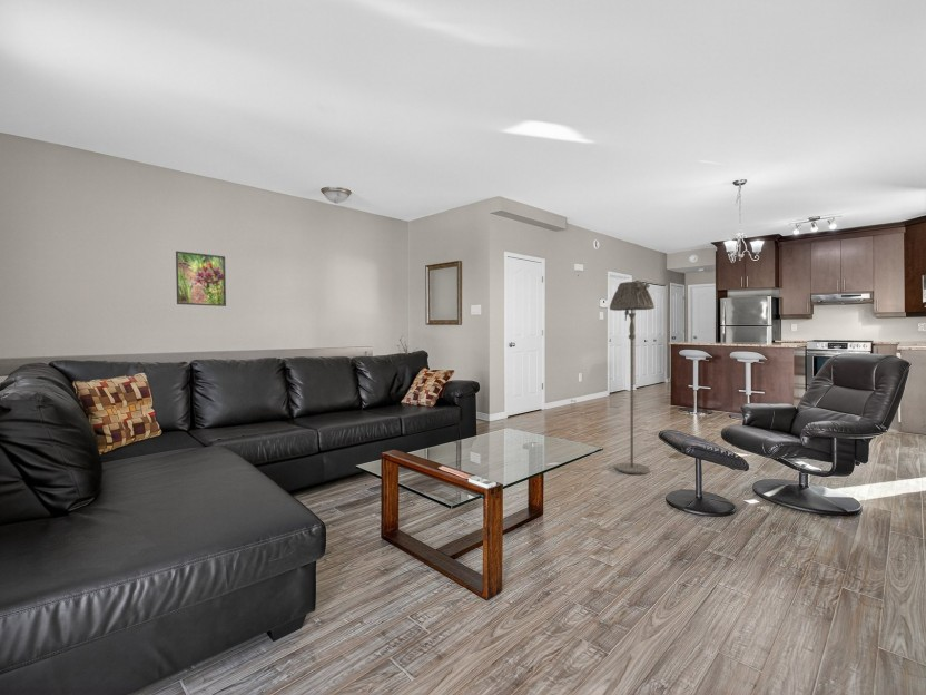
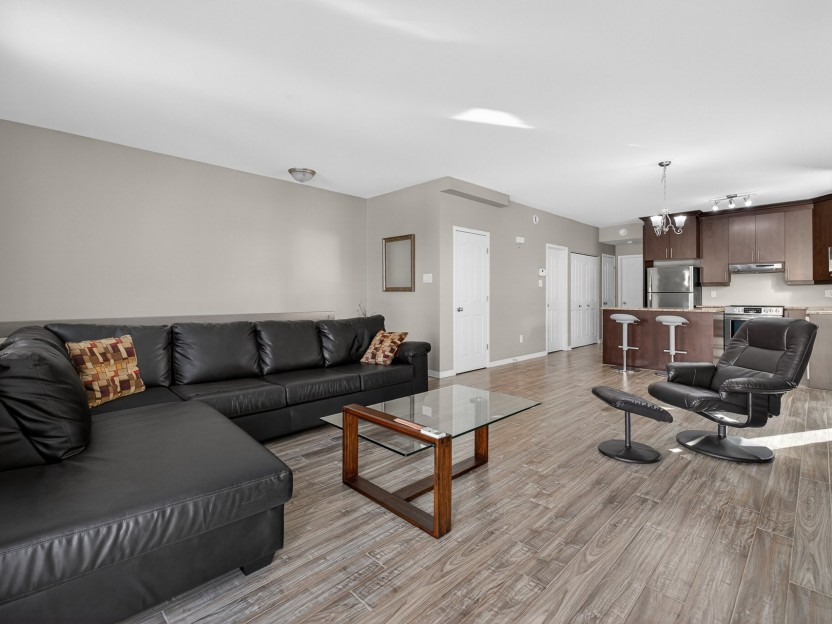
- floor lamp [609,281,656,476]
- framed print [175,249,227,307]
